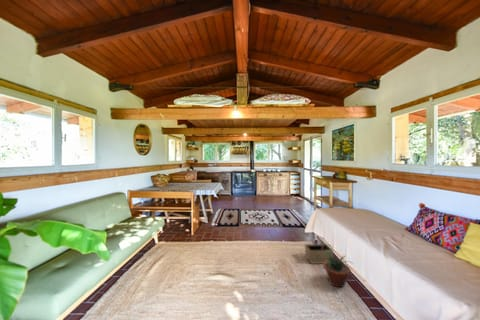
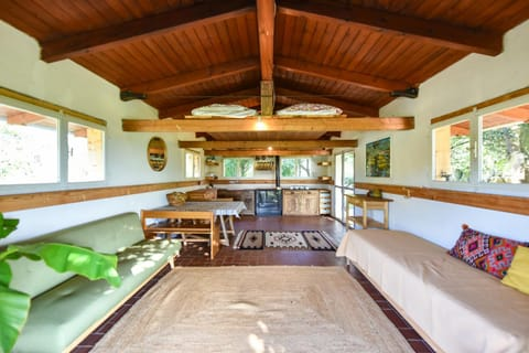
- basket [303,235,335,265]
- potted plant [322,249,354,288]
